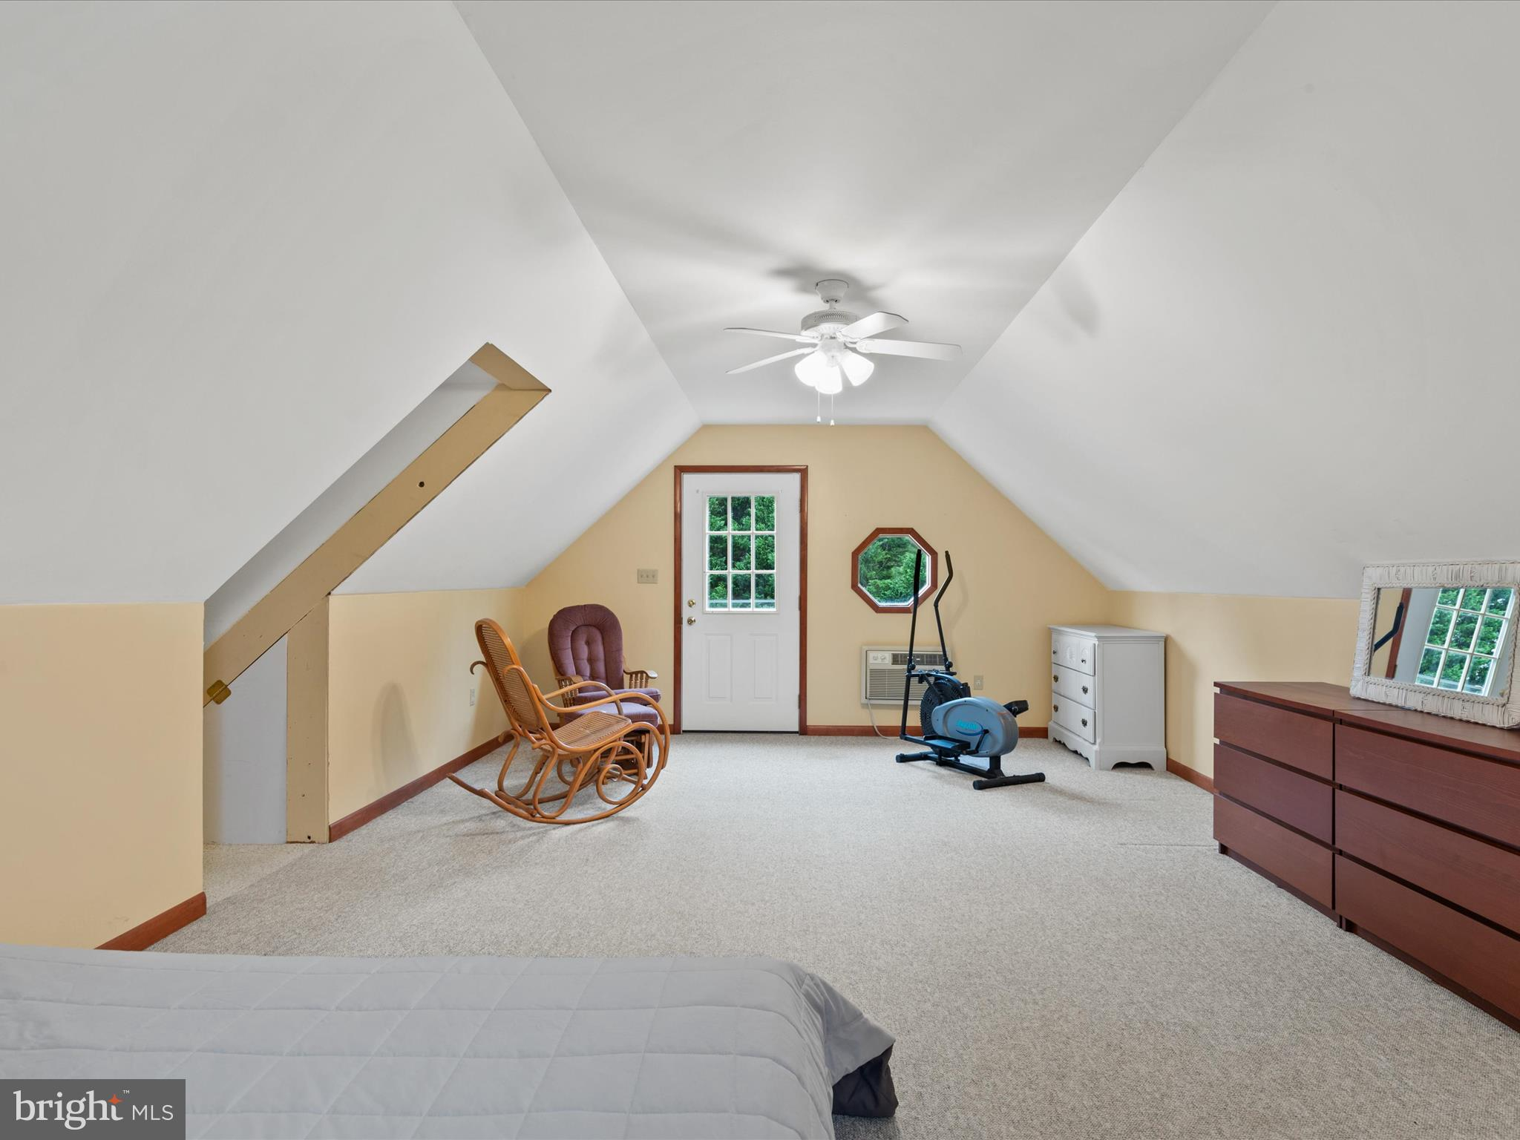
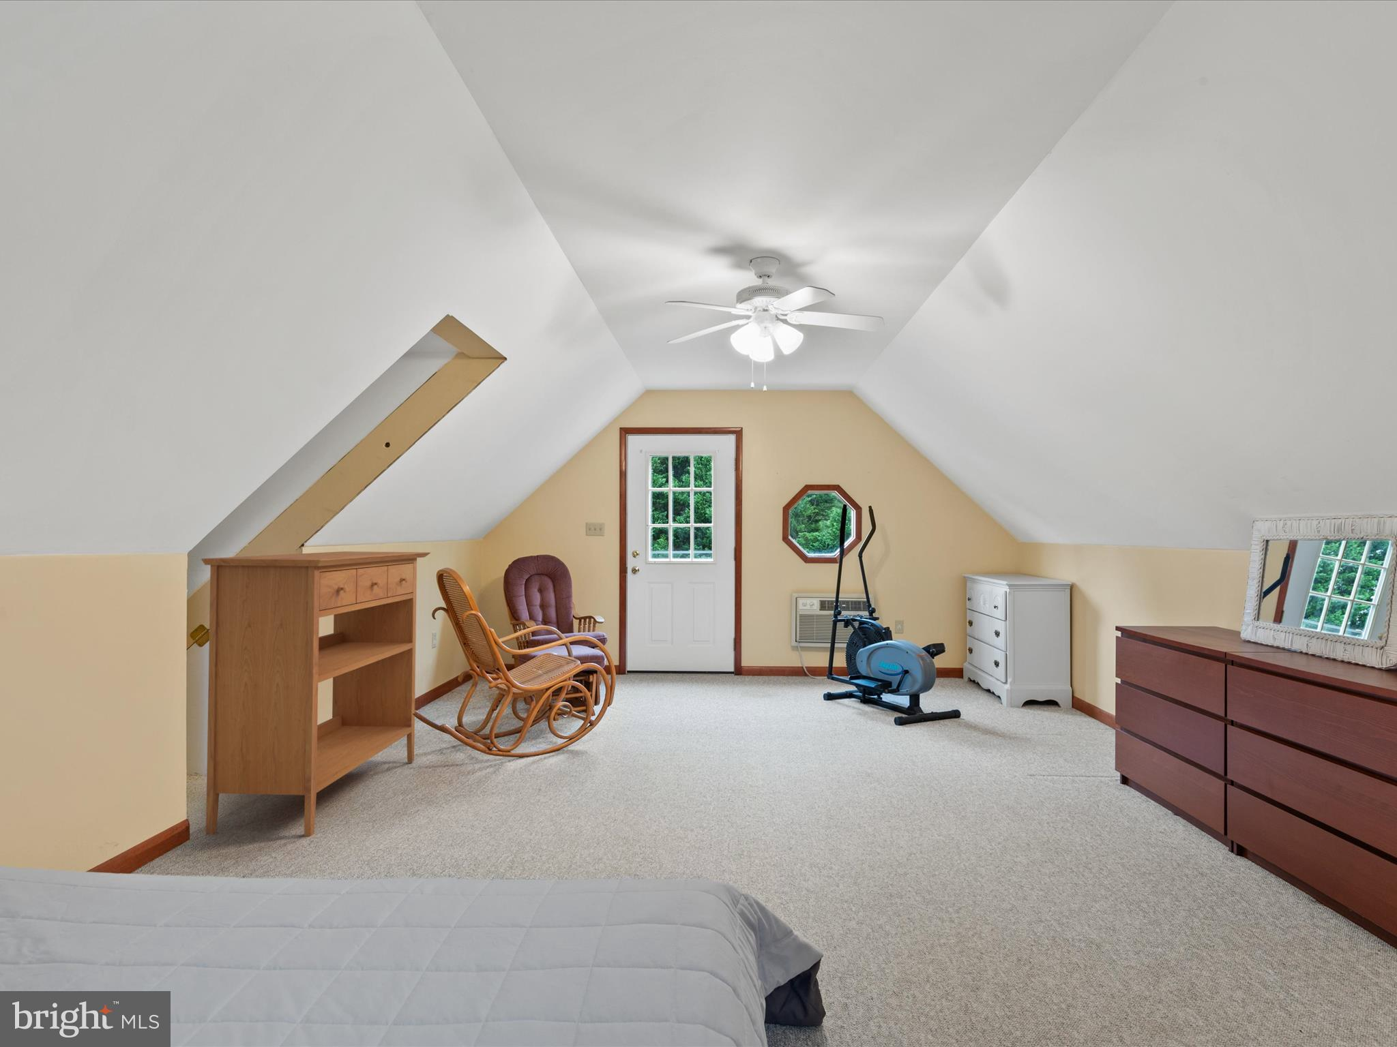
+ console table [200,551,431,837]
